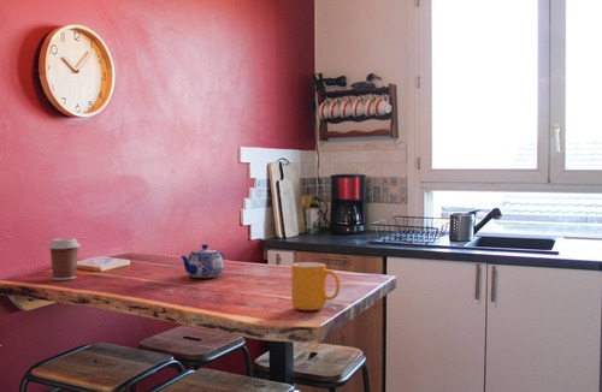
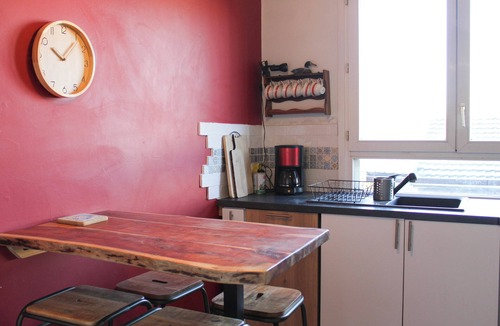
- teapot [179,243,225,279]
- mug [290,261,341,311]
- coffee cup [47,237,81,281]
